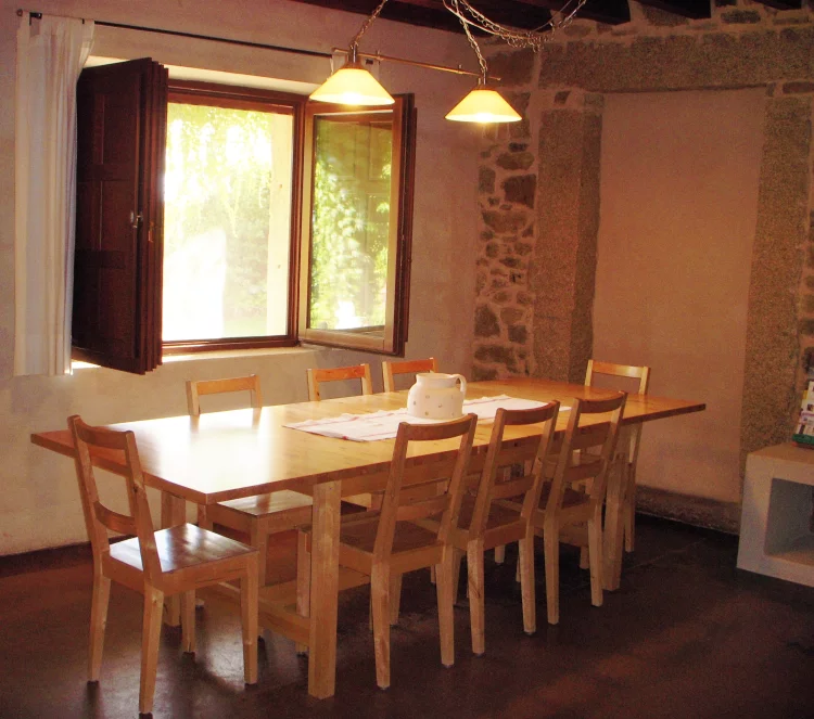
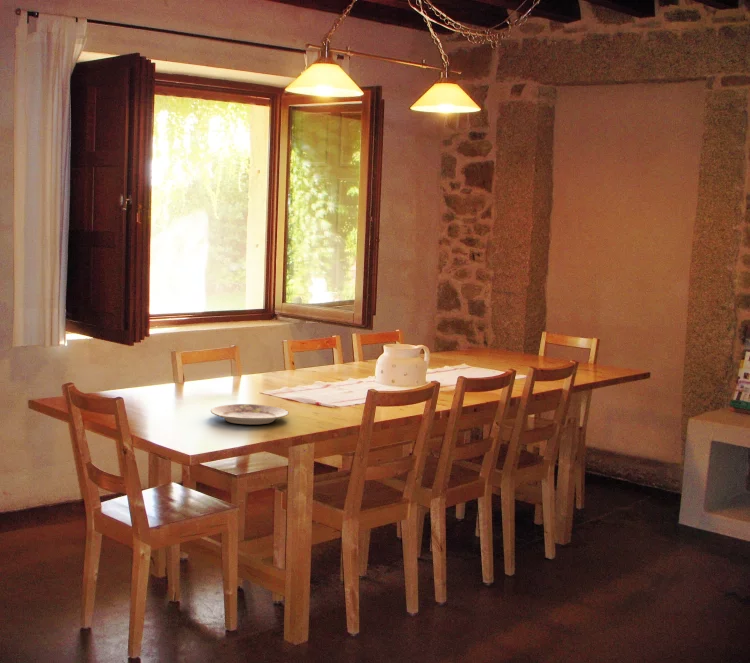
+ plate [210,403,290,425]
